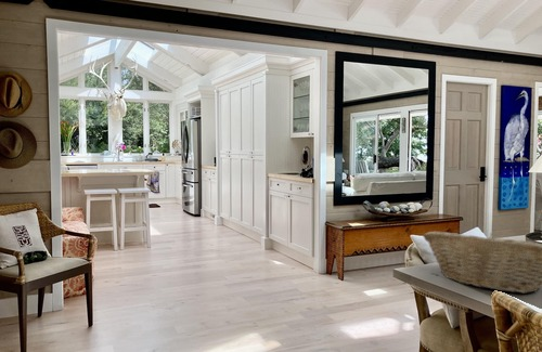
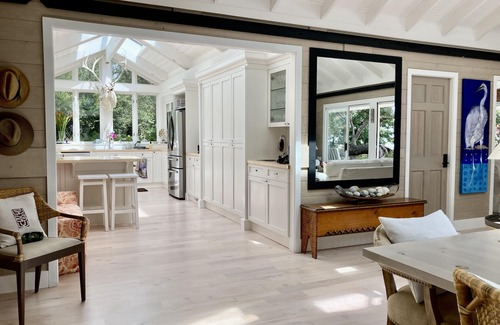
- fruit basket [422,231,542,295]
